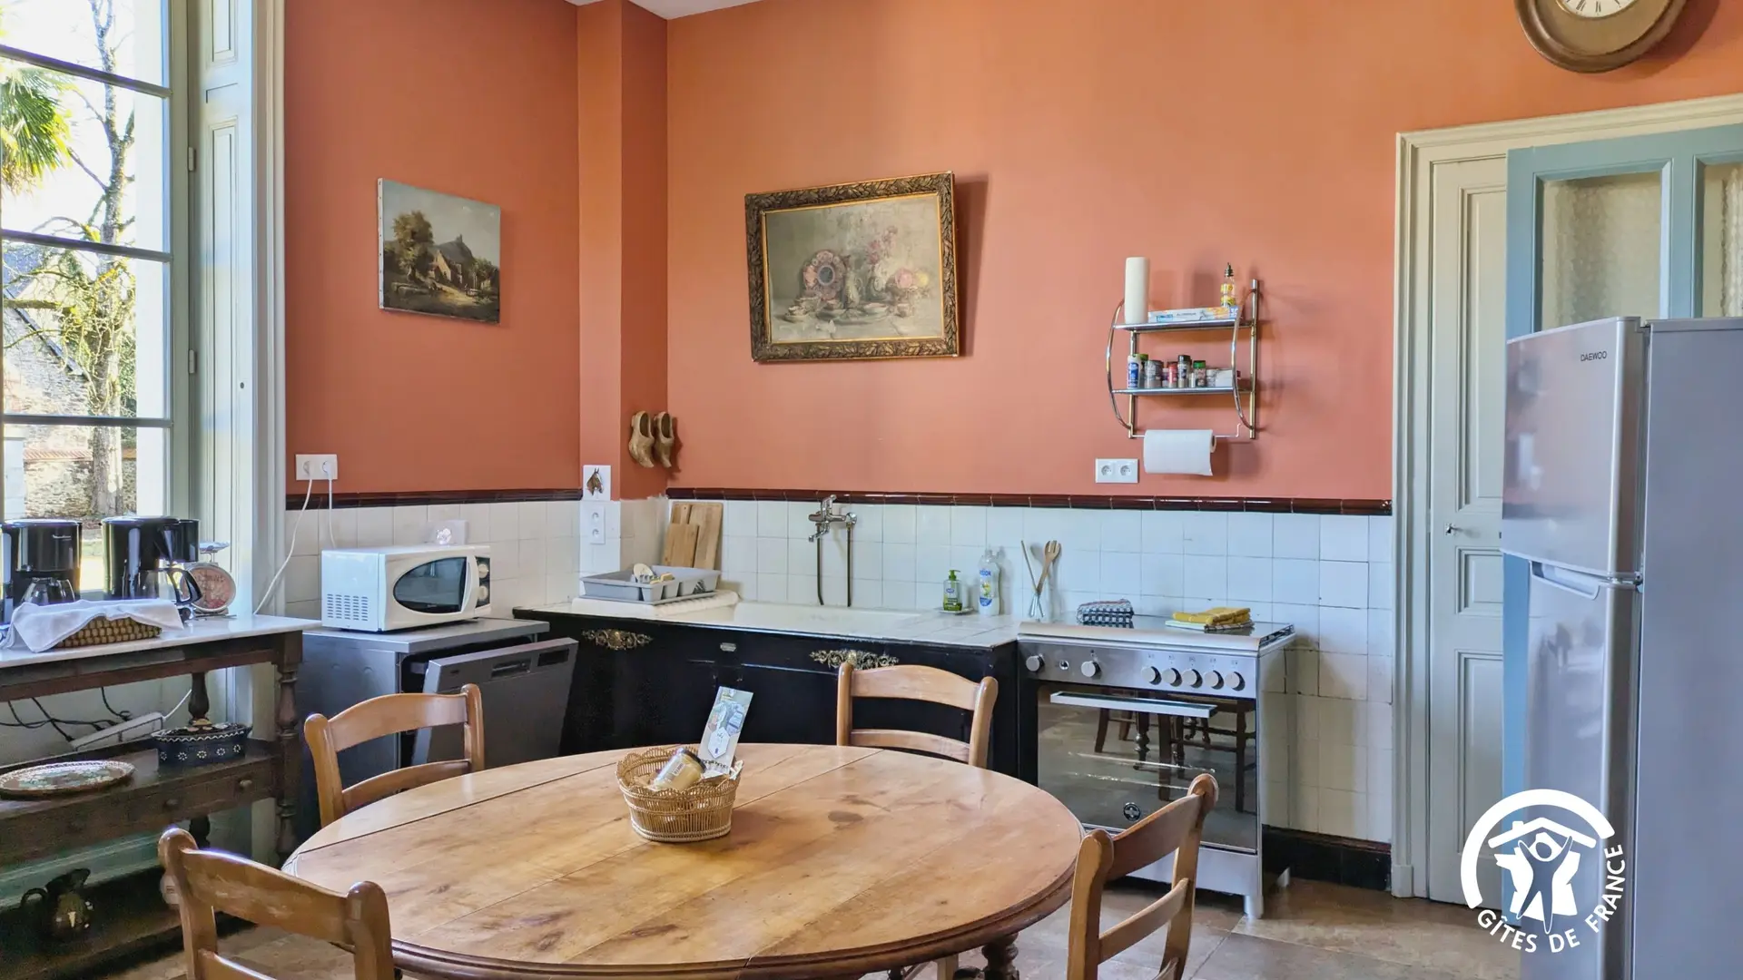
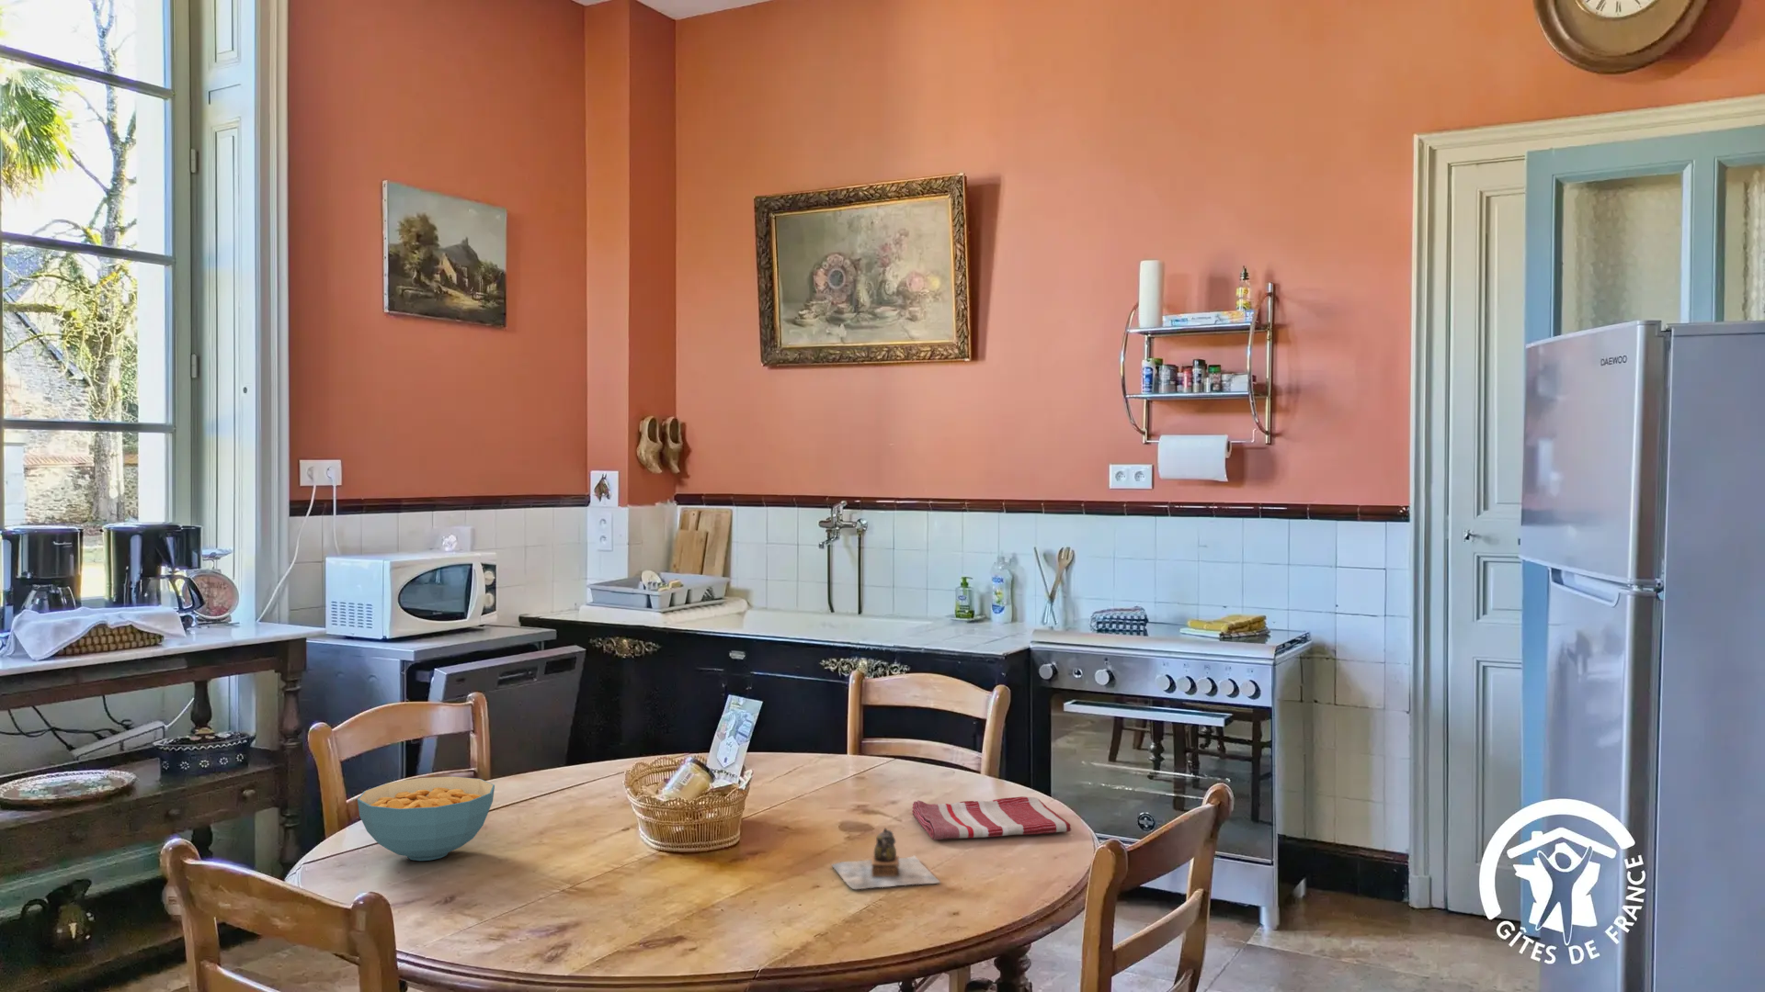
+ dish towel [912,796,1072,841]
+ cereal bowl [356,775,496,861]
+ teapot [830,826,942,890]
